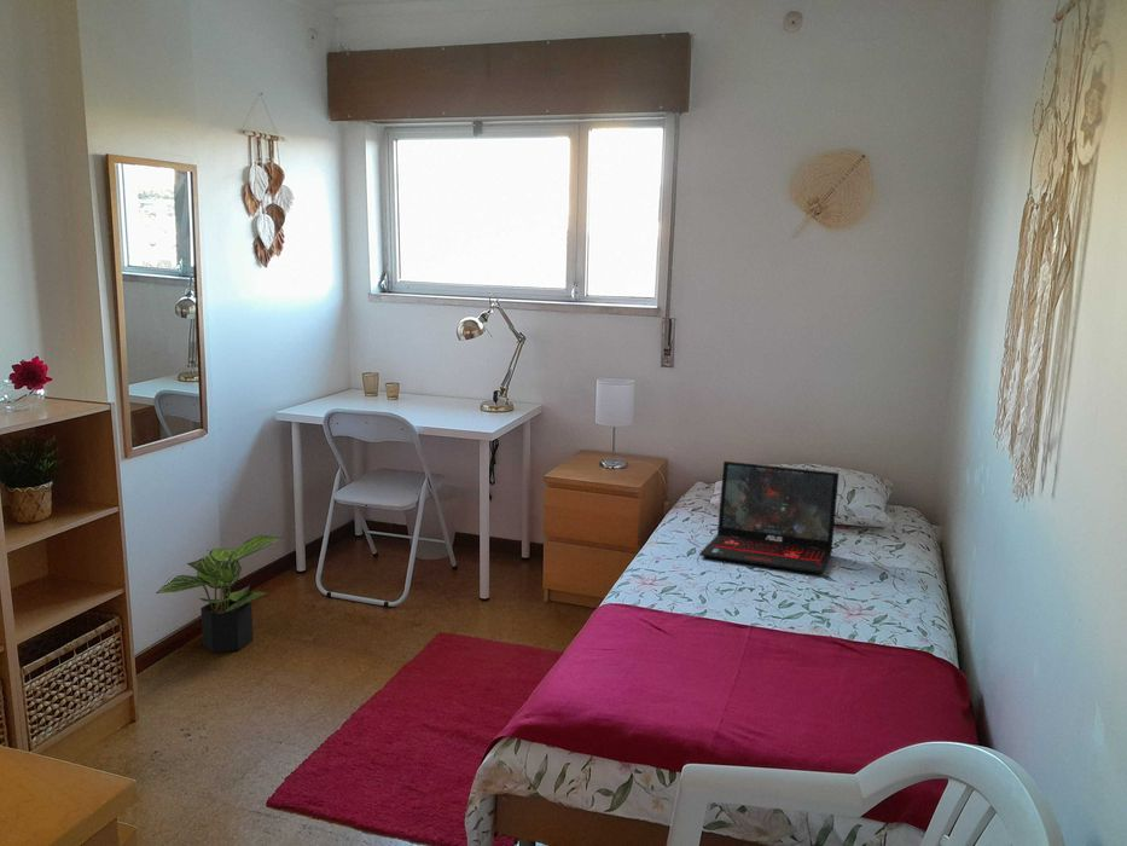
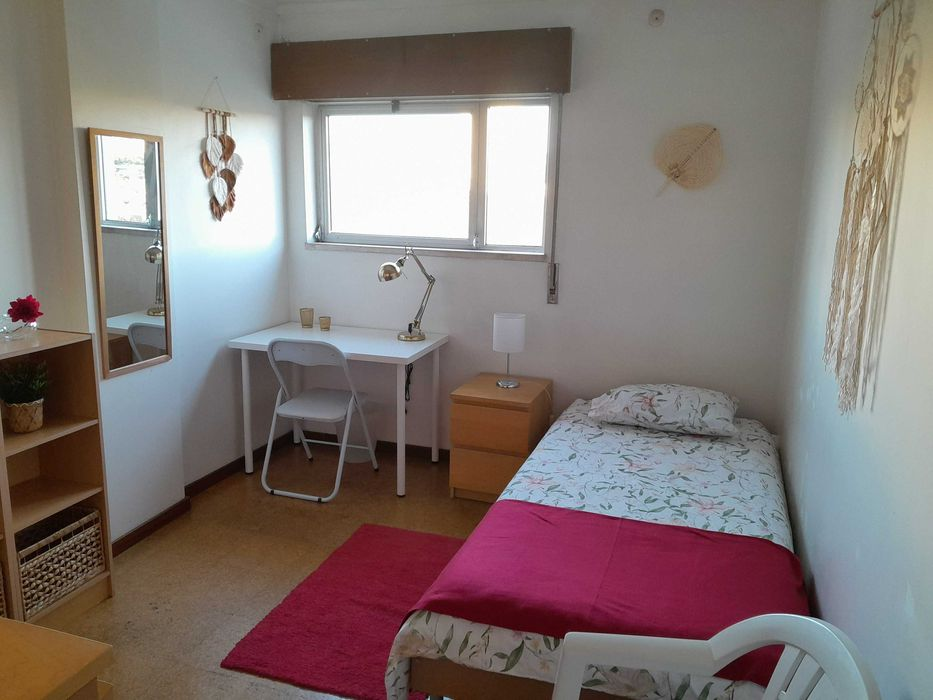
- laptop [698,460,840,575]
- potted plant [155,534,284,654]
